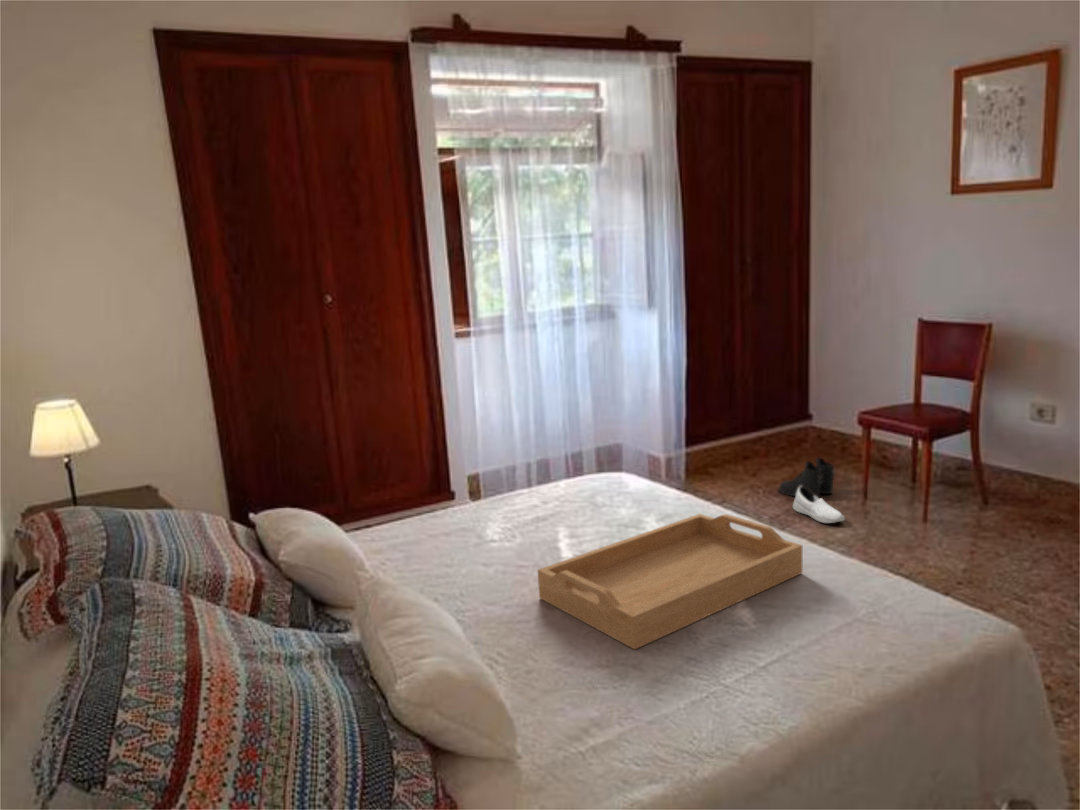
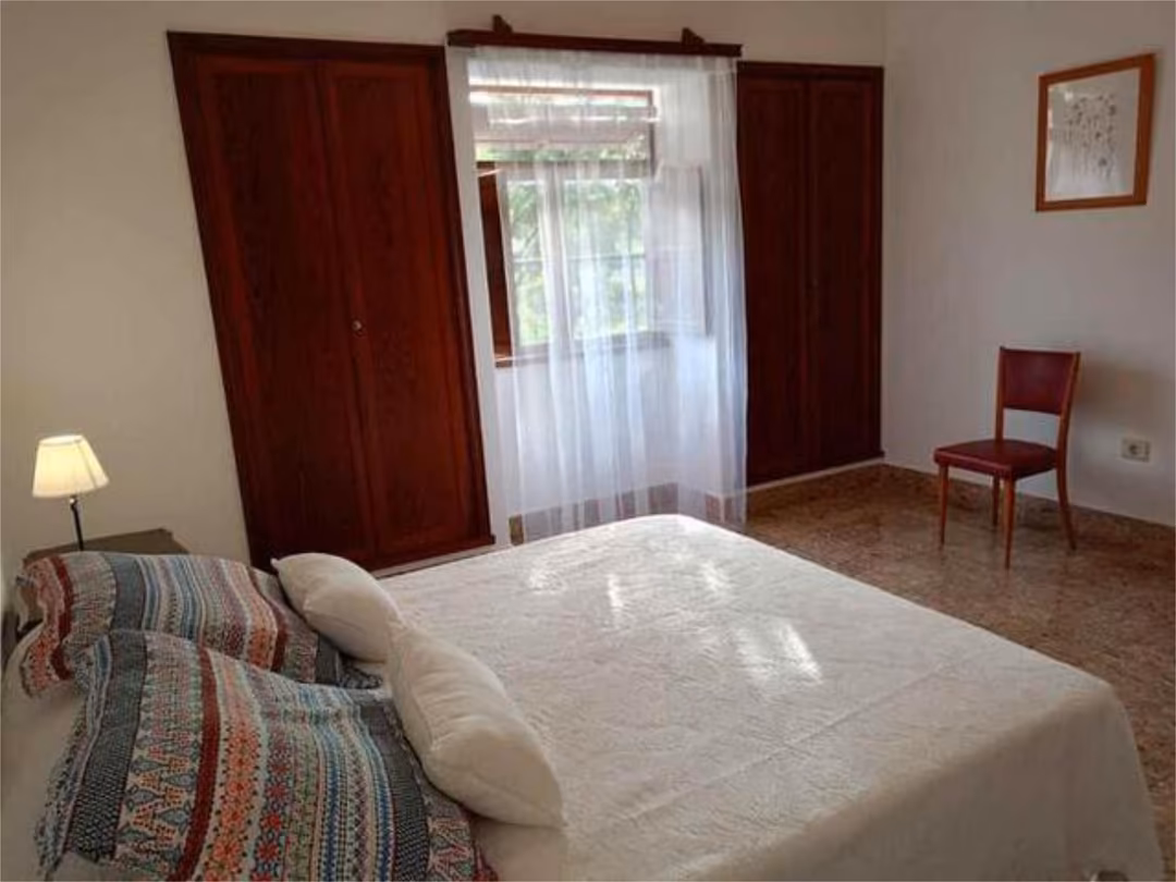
- shoe [792,486,846,524]
- boots [778,457,837,499]
- serving tray [537,513,803,651]
